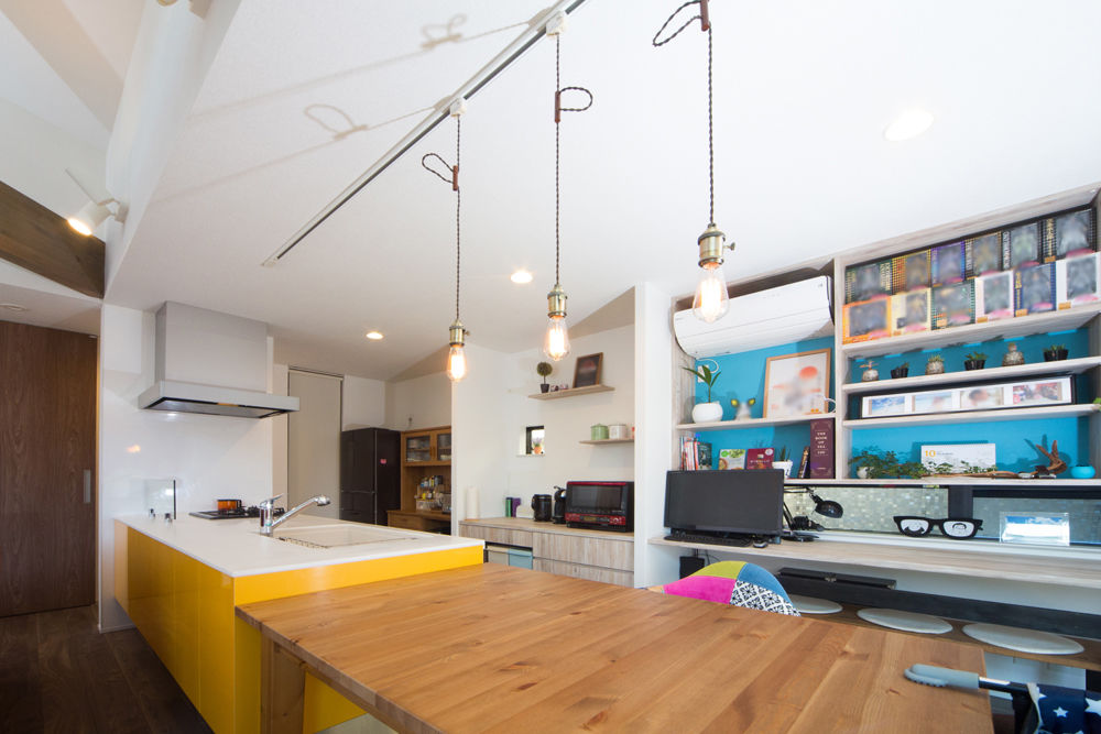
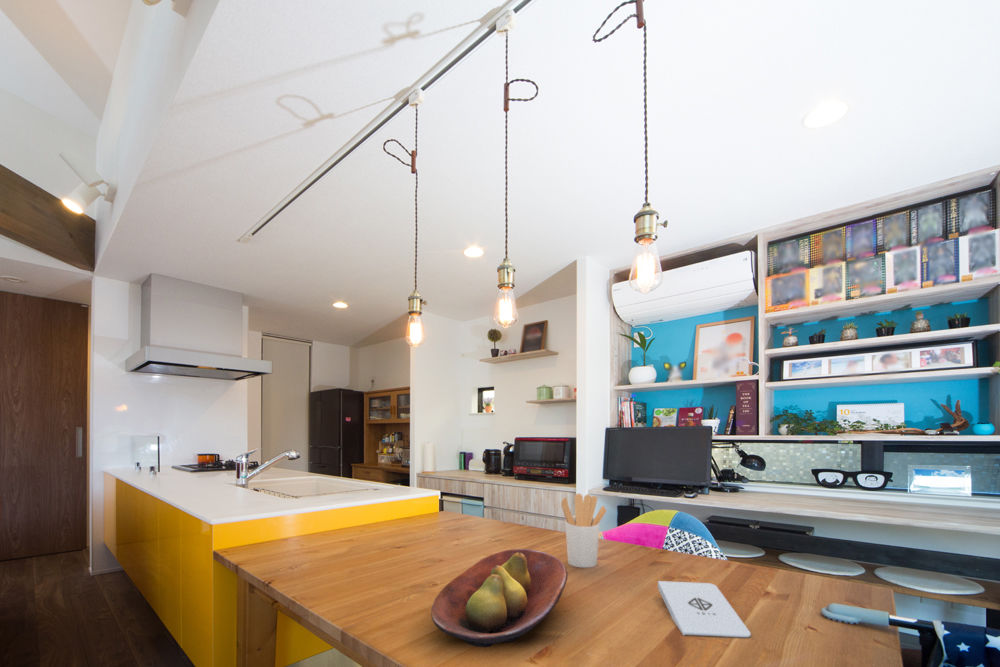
+ notepad [657,580,752,638]
+ utensil holder [560,493,607,568]
+ fruit bowl [430,548,568,648]
